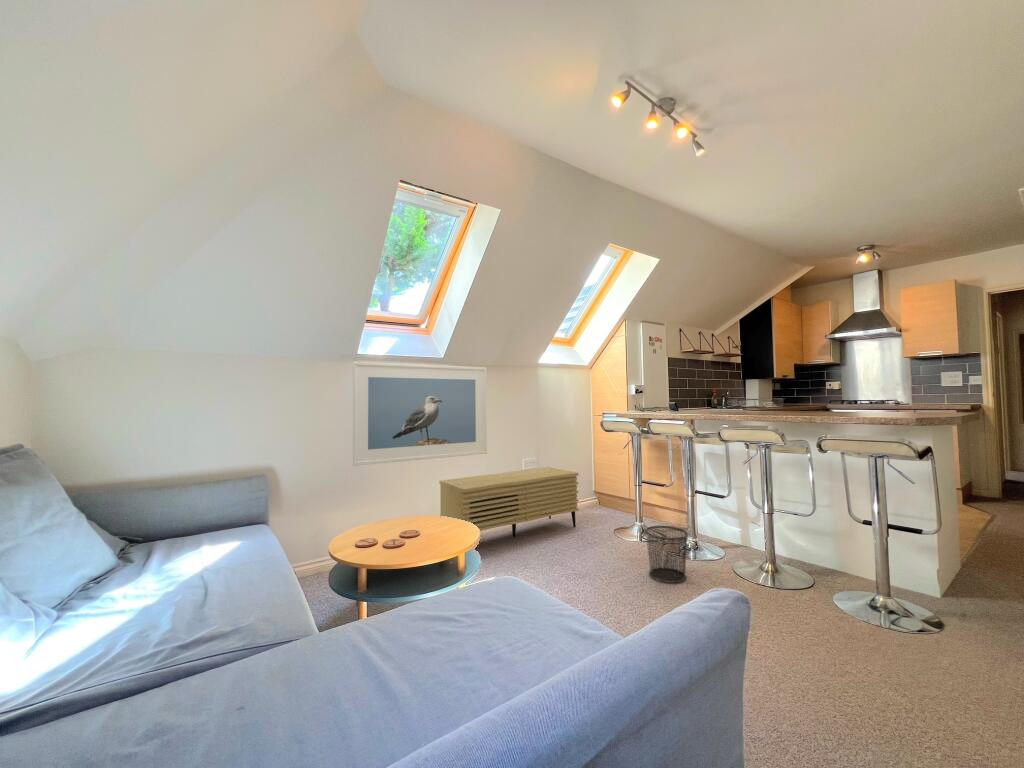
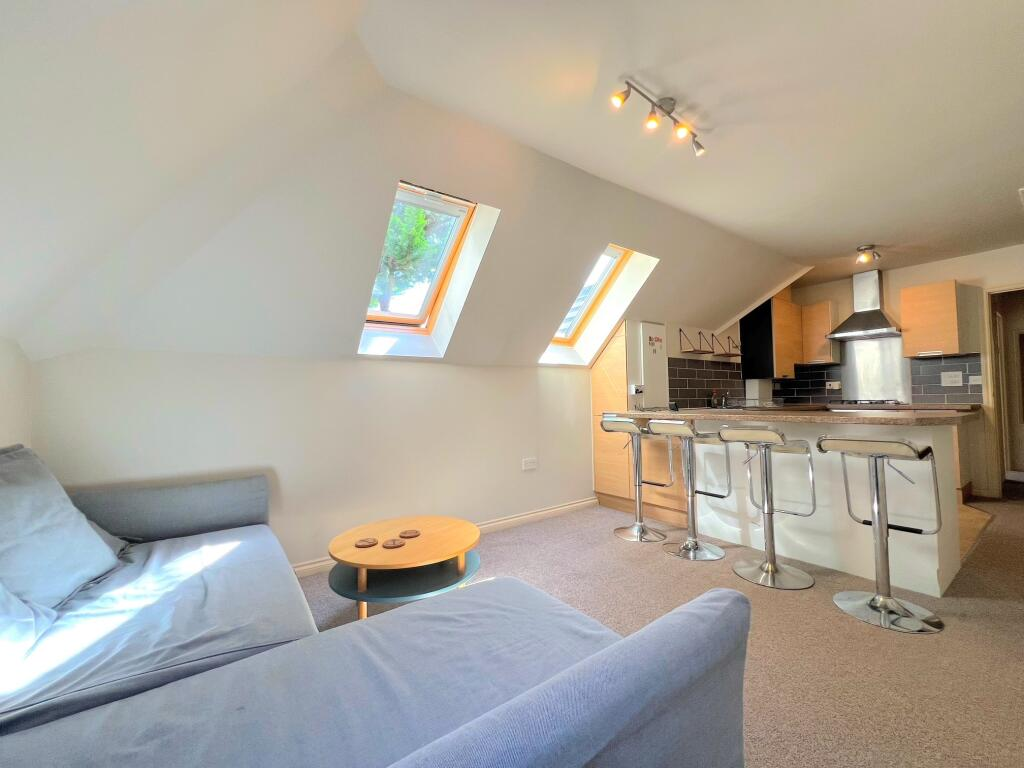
- sideboard [438,466,580,537]
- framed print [351,361,488,467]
- waste bin [644,525,689,584]
